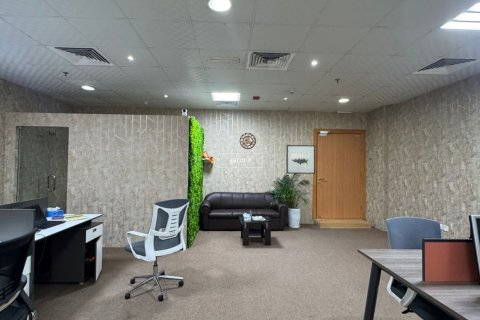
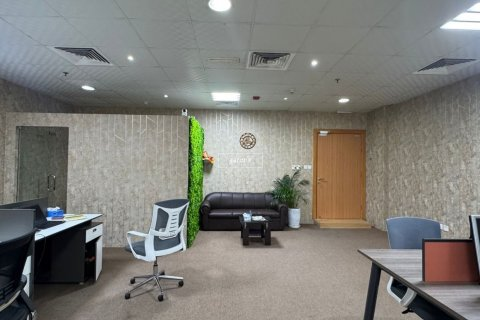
- wall art [285,144,316,175]
